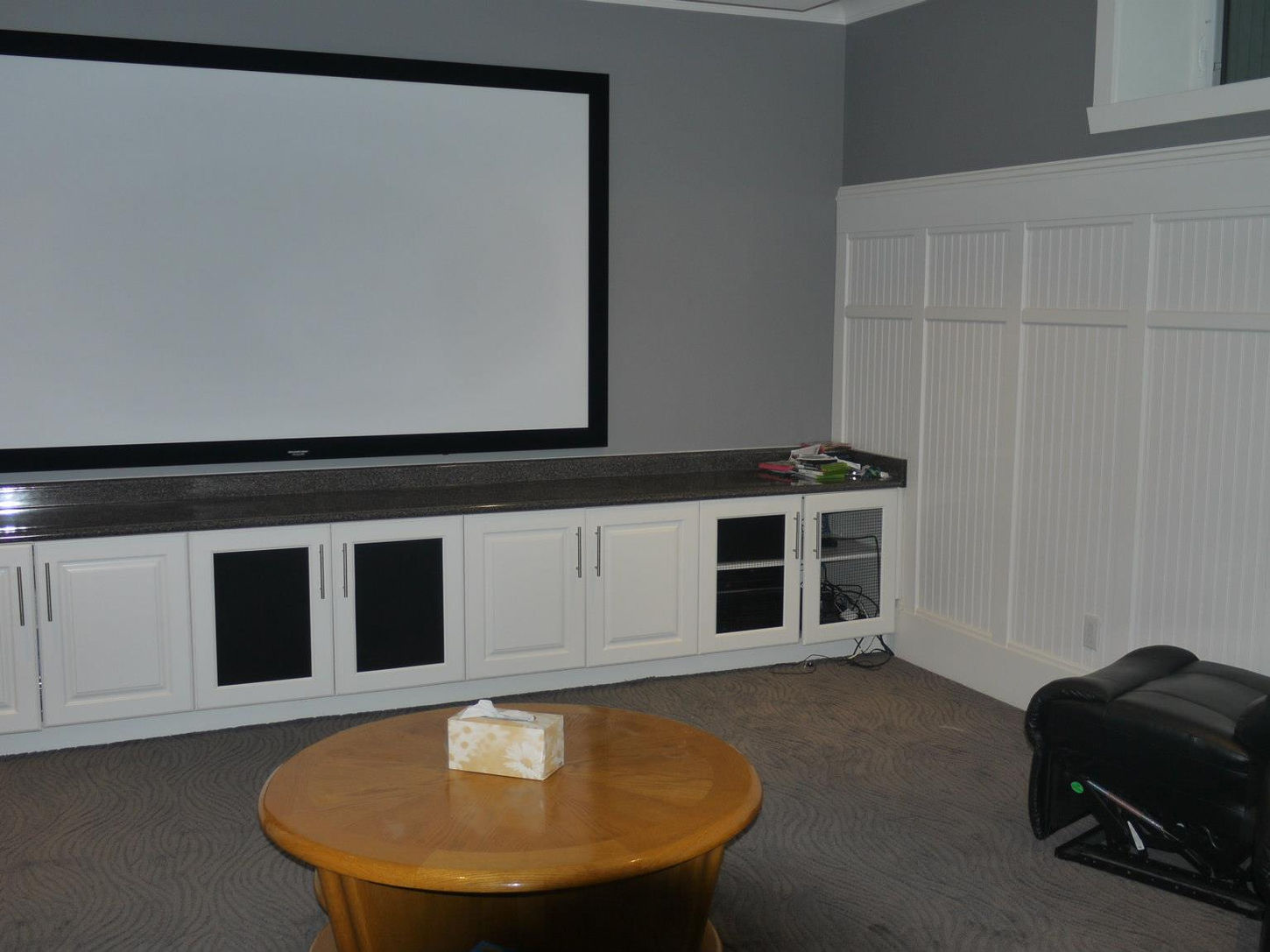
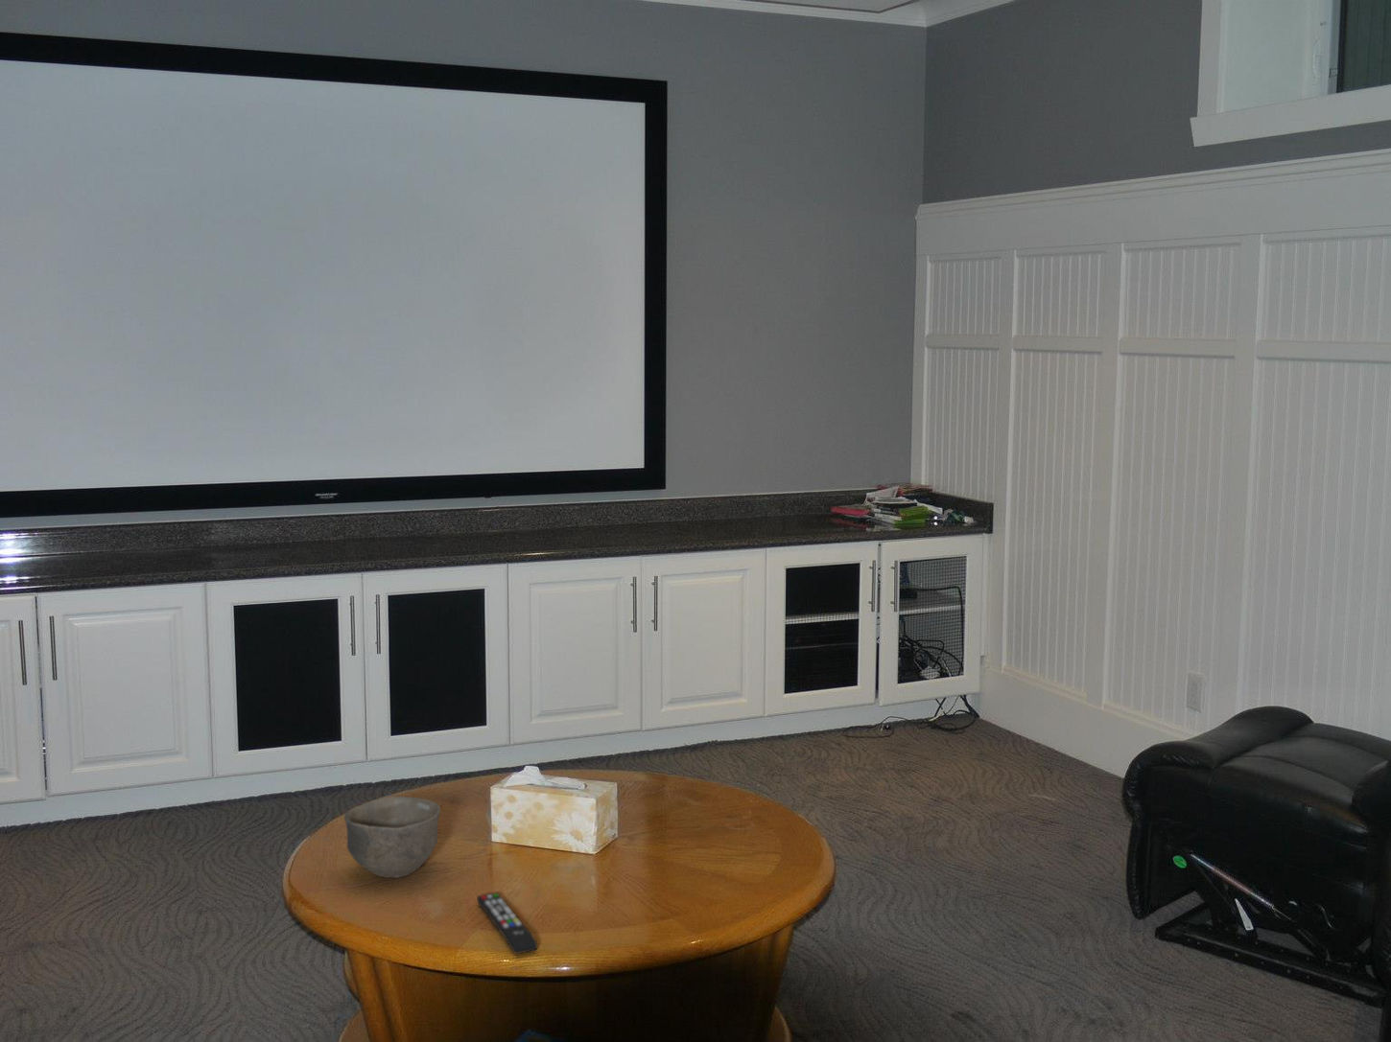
+ bowl [343,796,441,879]
+ remote control [475,891,538,954]
